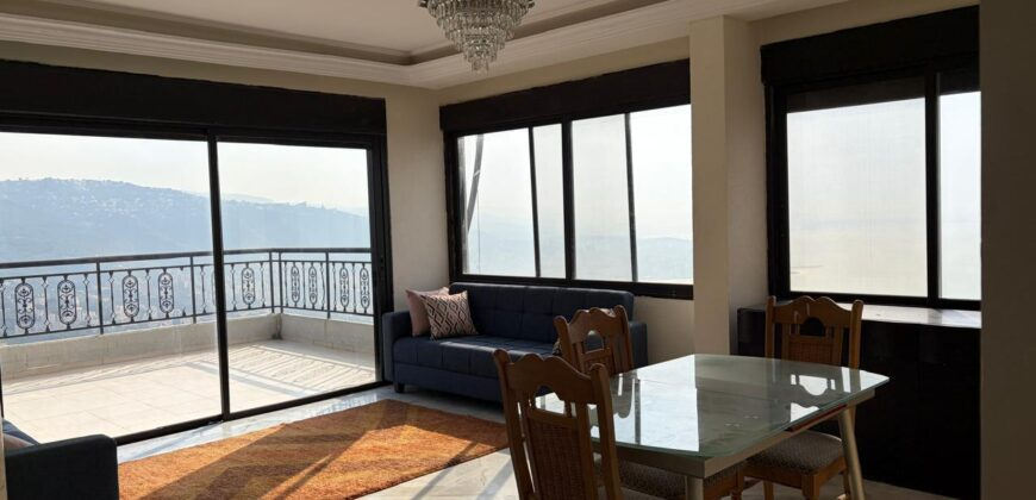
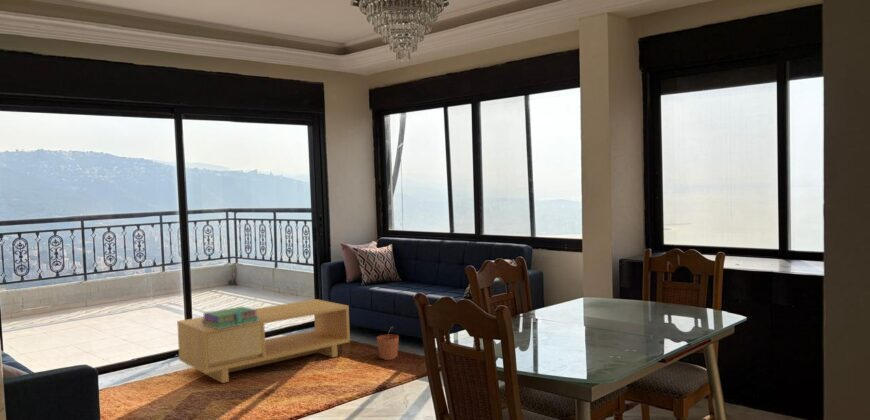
+ plant pot [376,326,400,361]
+ coffee table [176,298,351,384]
+ stack of books [202,306,259,329]
